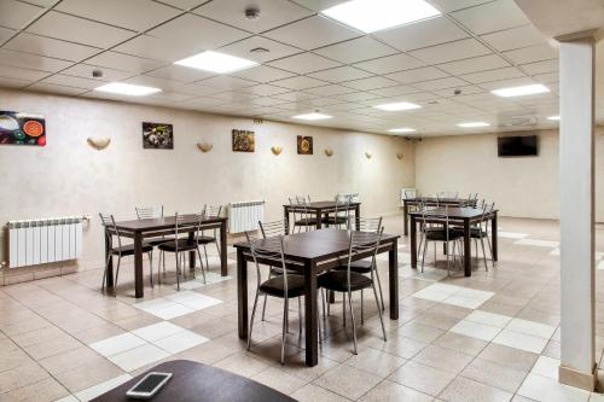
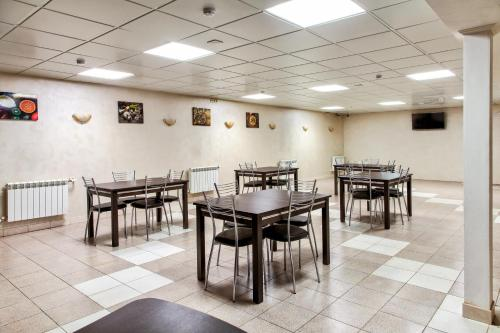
- cell phone [123,371,174,400]
